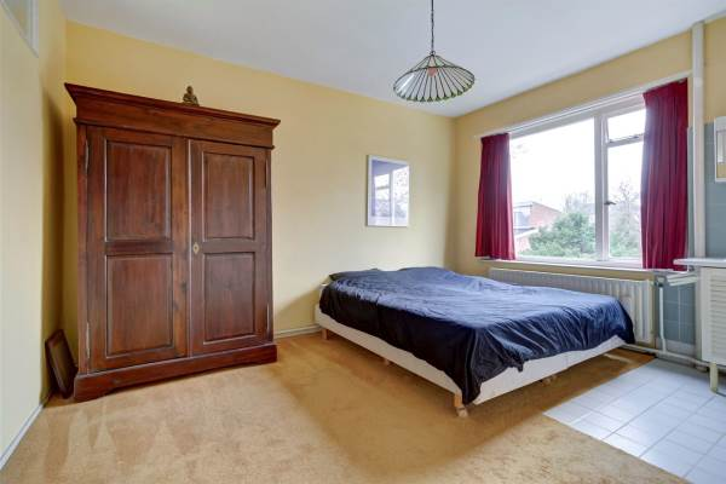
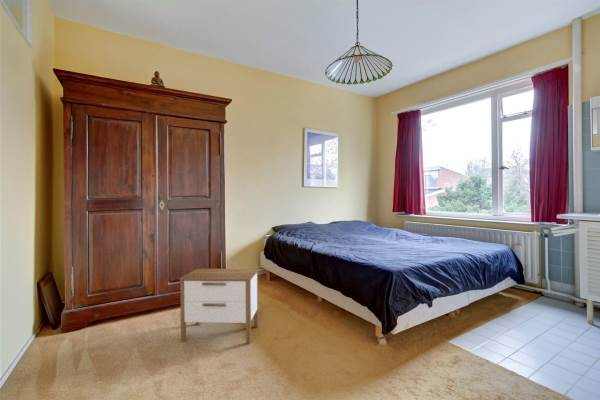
+ nightstand [179,268,259,344]
